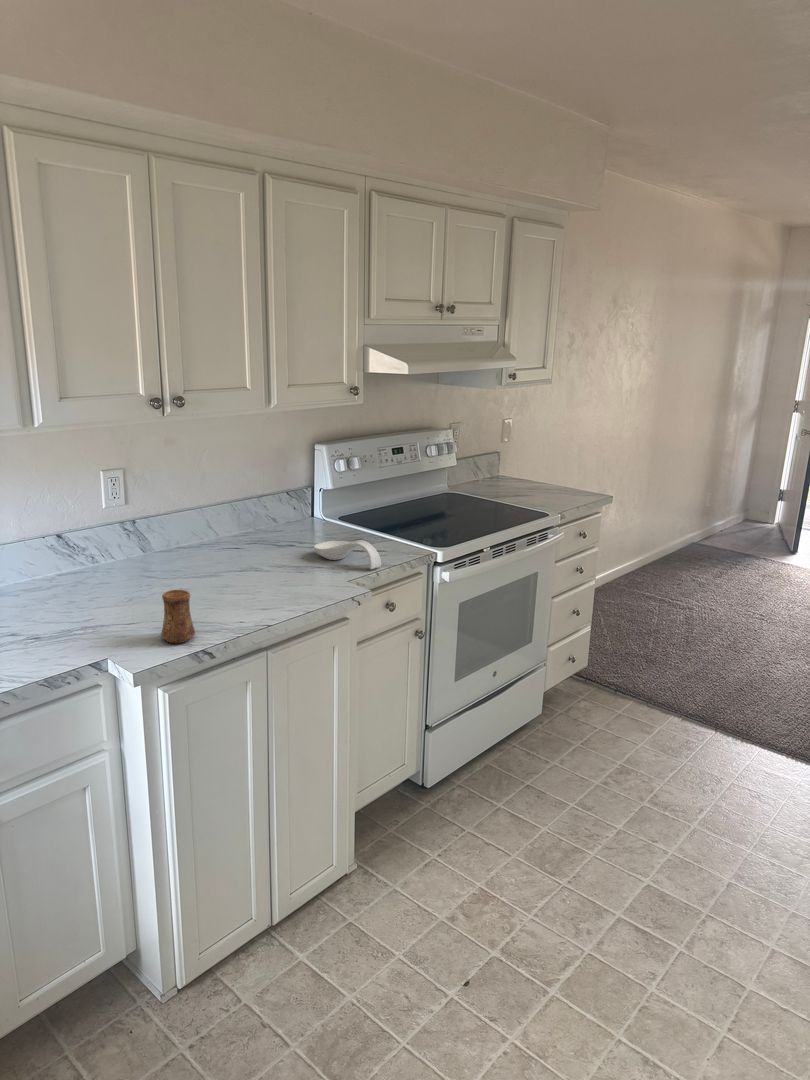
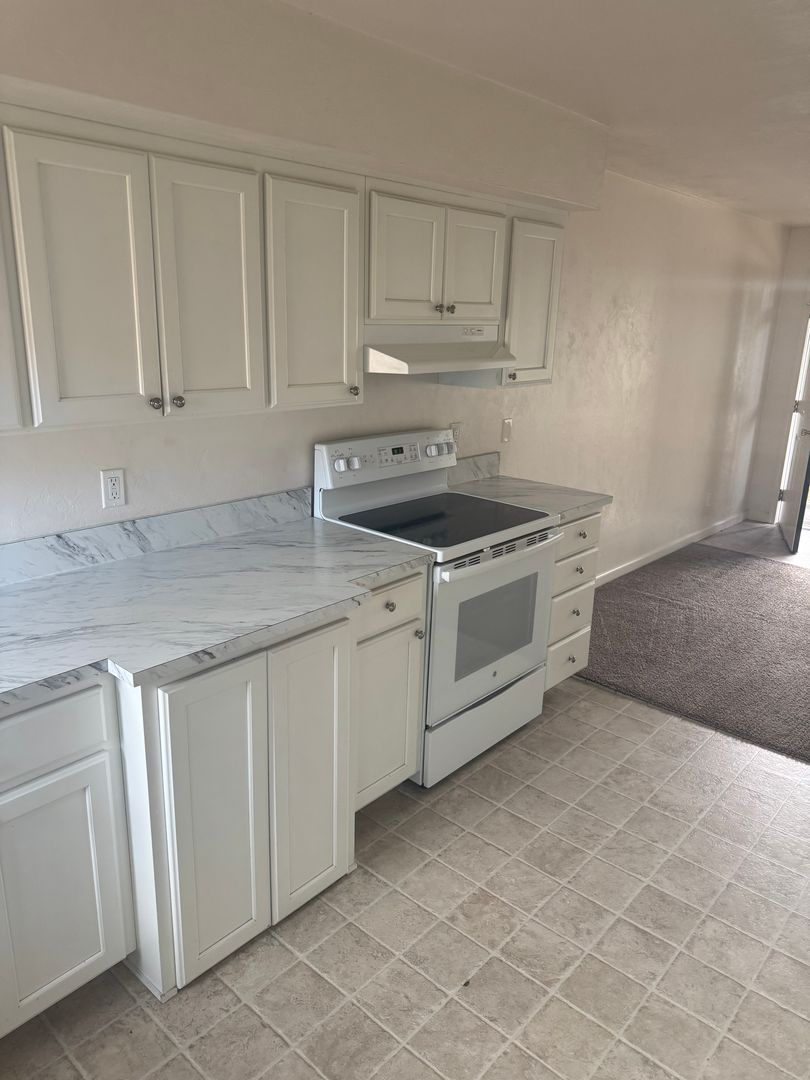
- spoon rest [313,539,382,570]
- cup [160,589,196,644]
